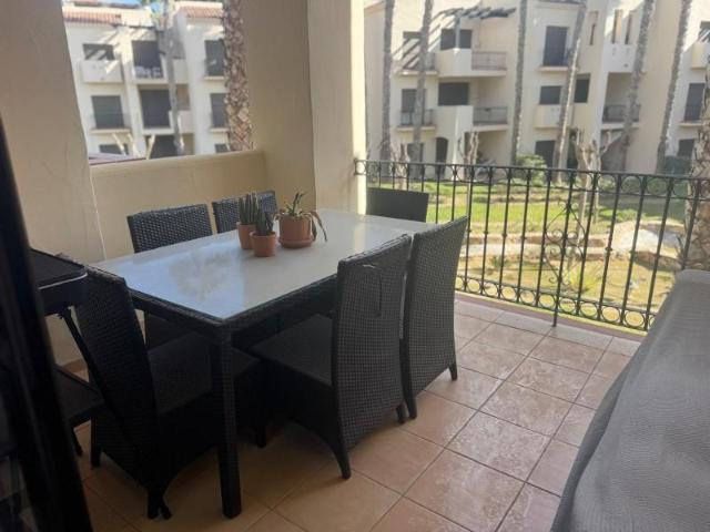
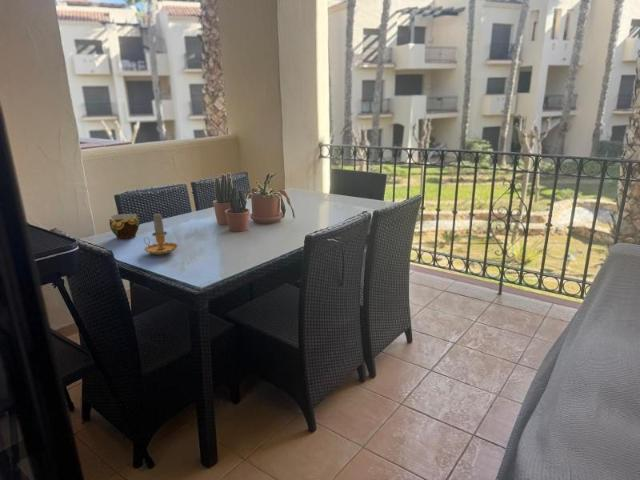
+ cup [108,213,140,240]
+ candle [143,213,179,256]
